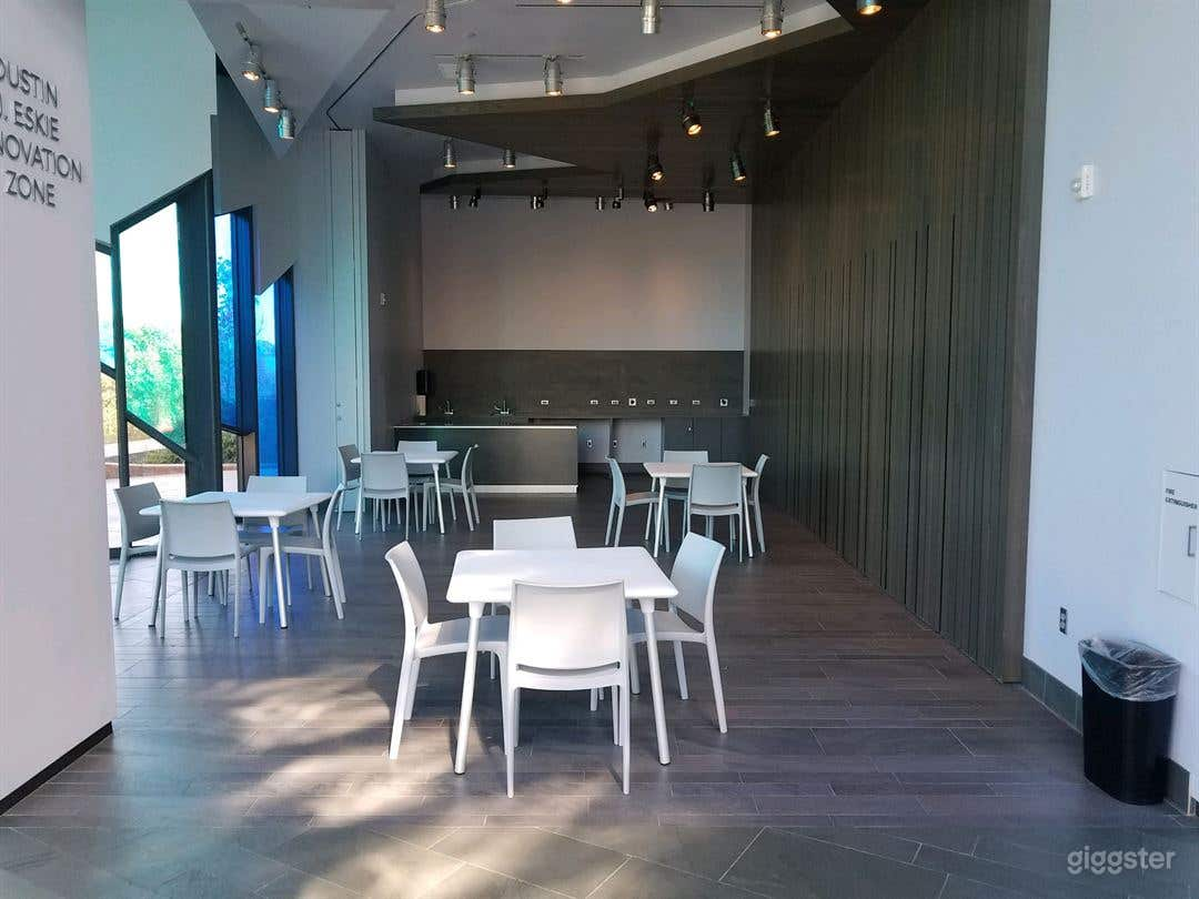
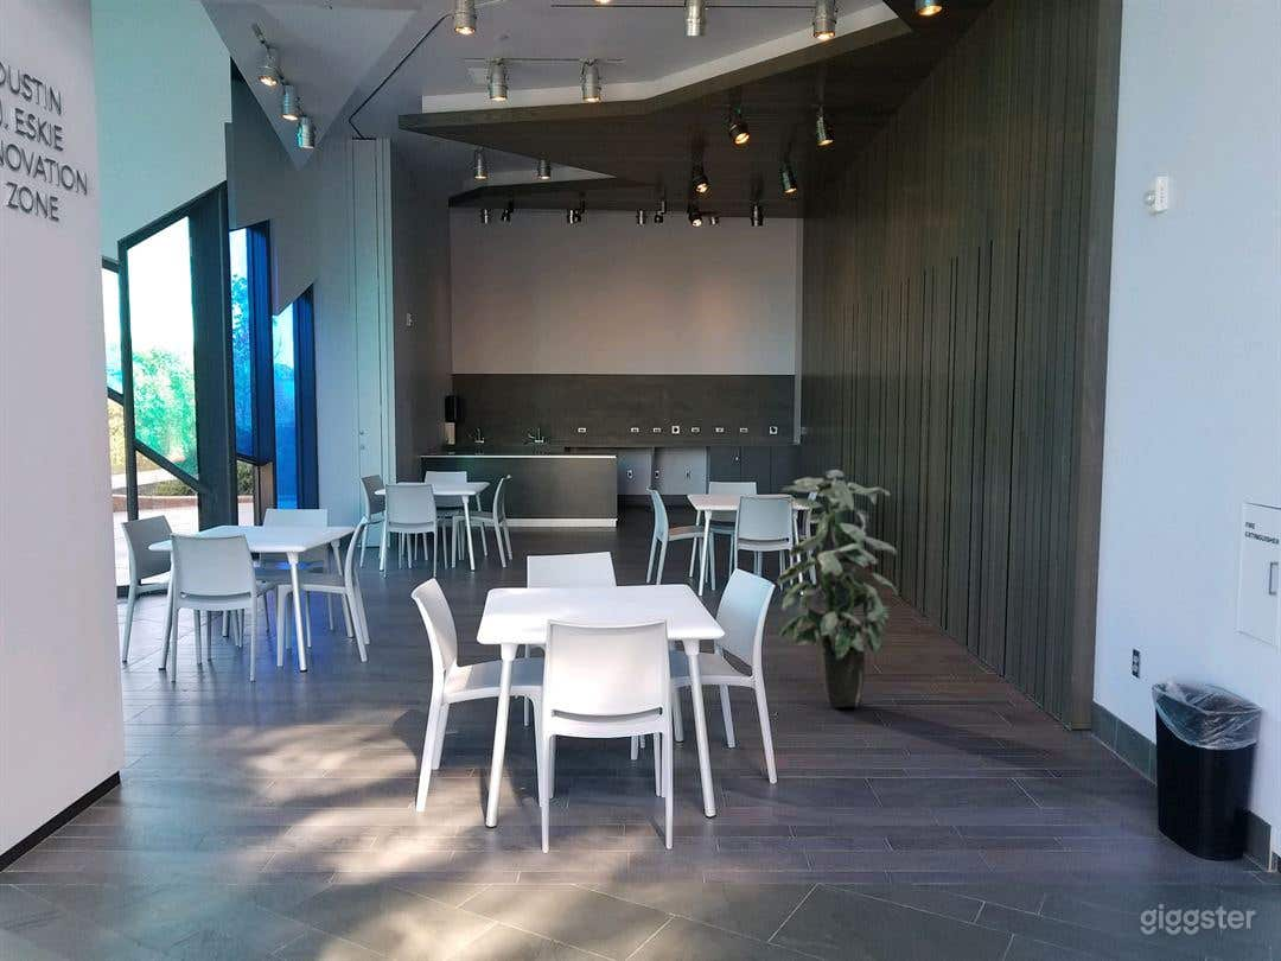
+ indoor plant [776,469,899,708]
